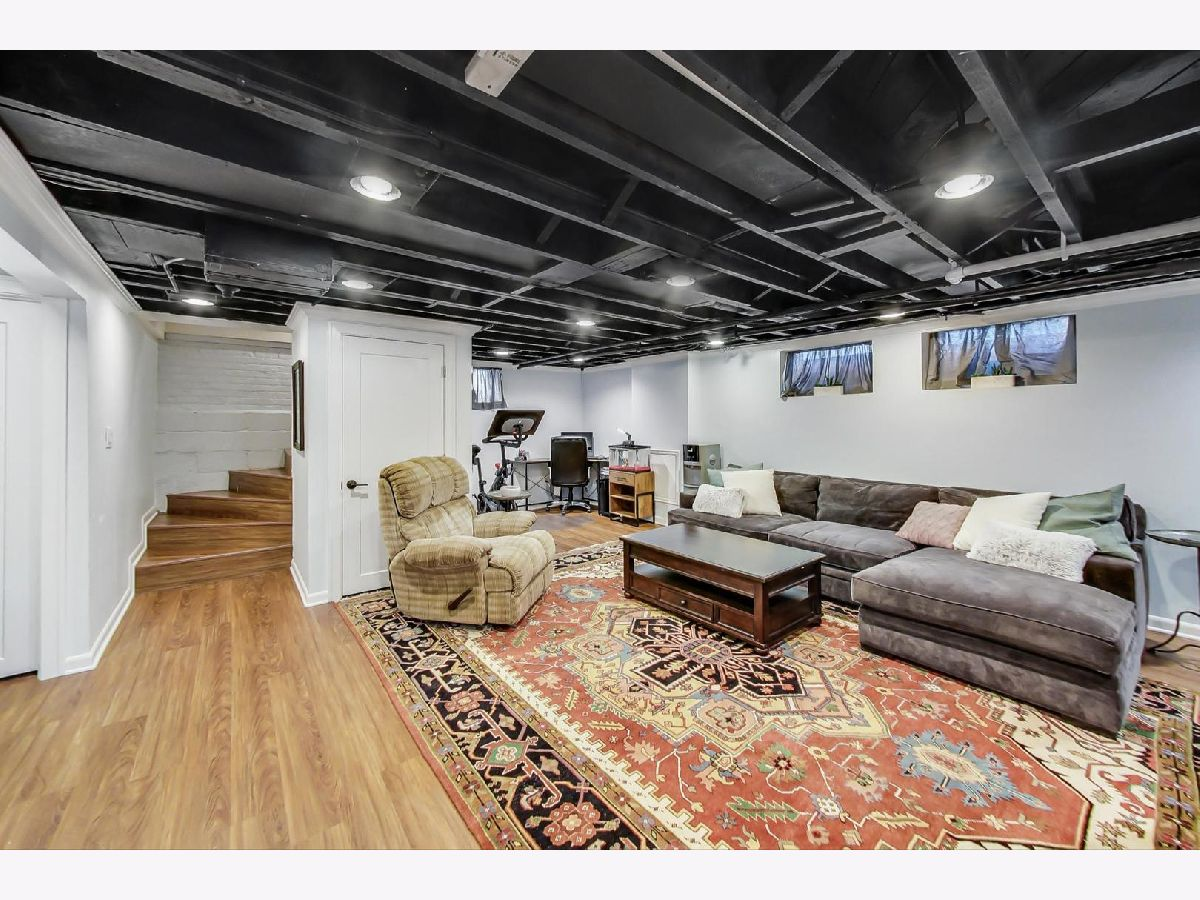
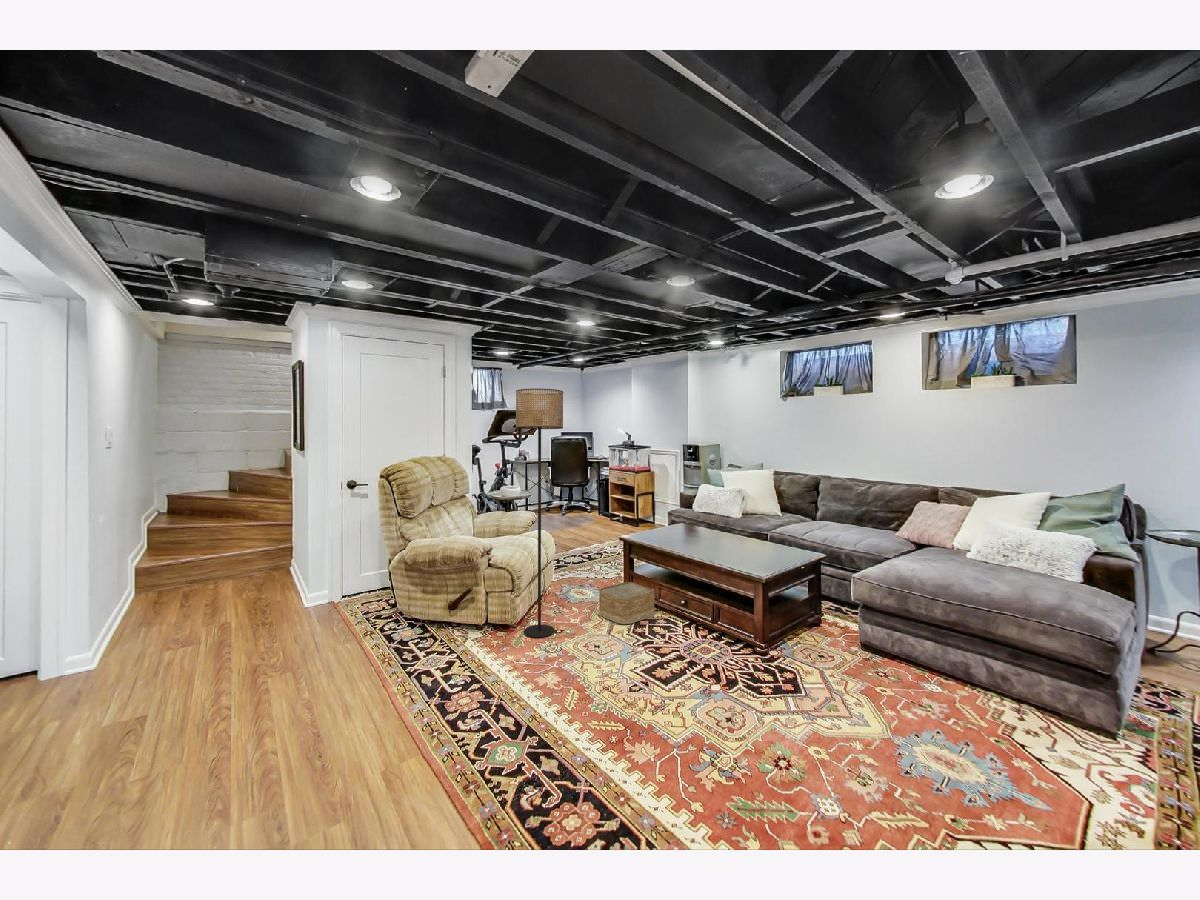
+ woven basket [598,581,655,625]
+ floor lamp [515,388,564,639]
